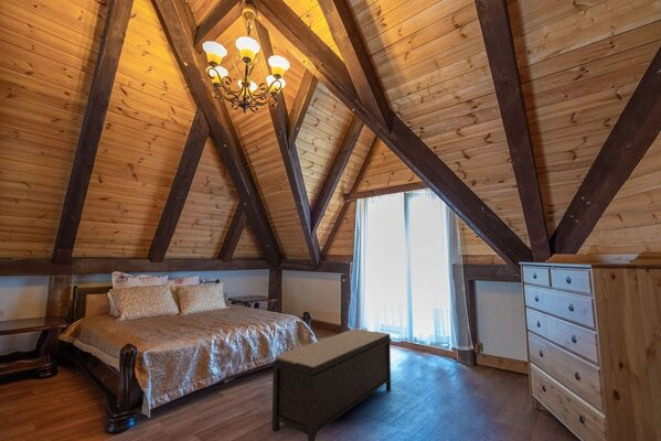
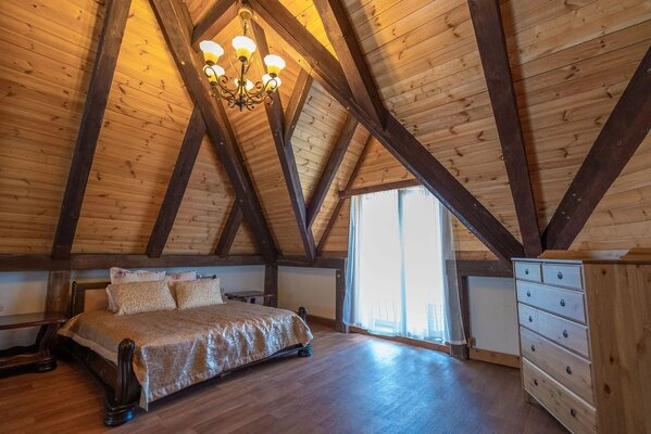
- bench [270,327,393,441]
